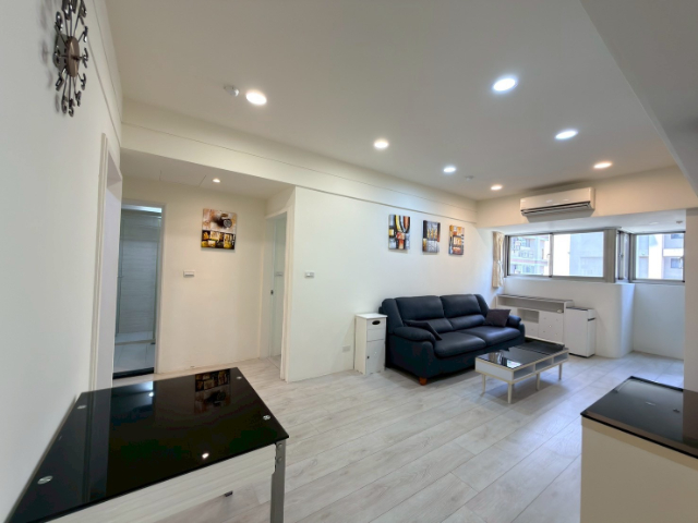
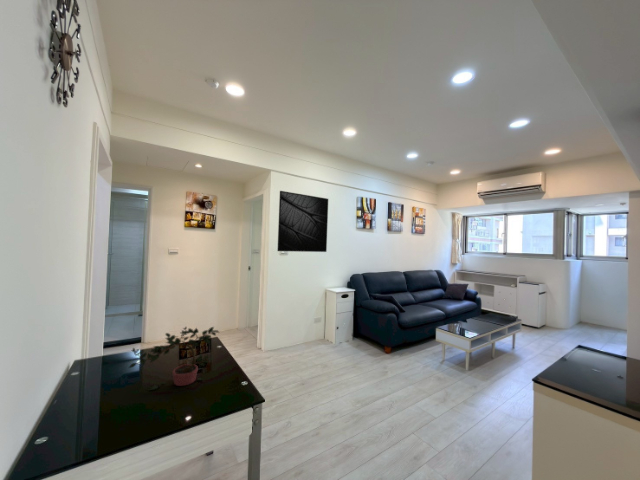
+ potted plant [128,326,220,392]
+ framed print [276,190,329,253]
